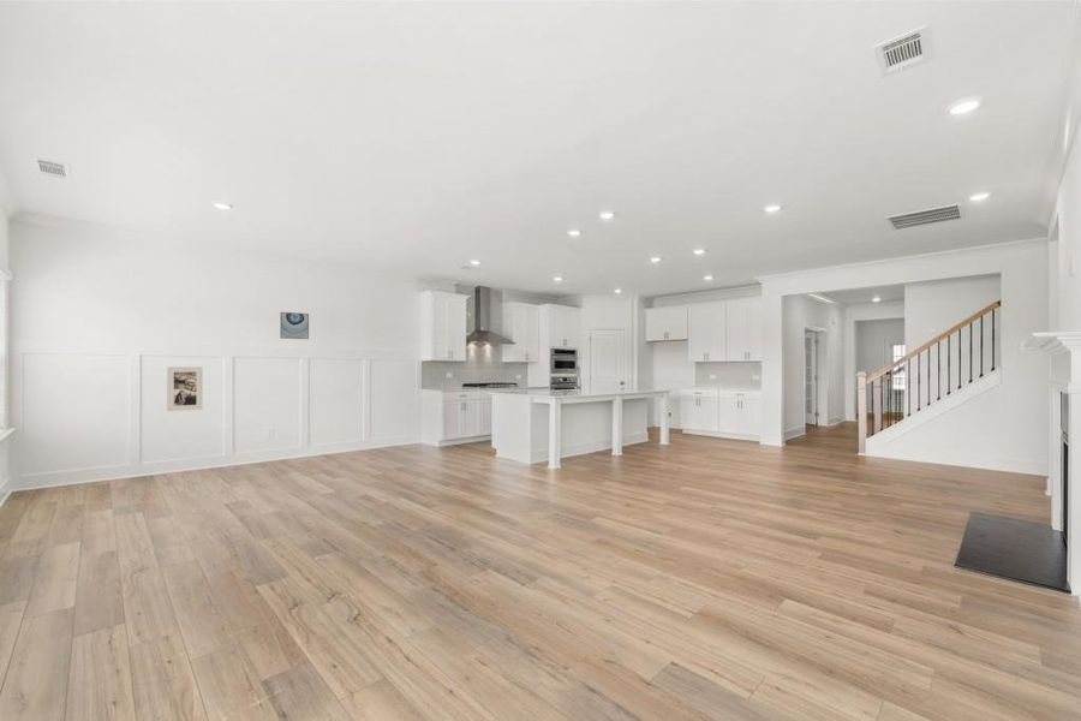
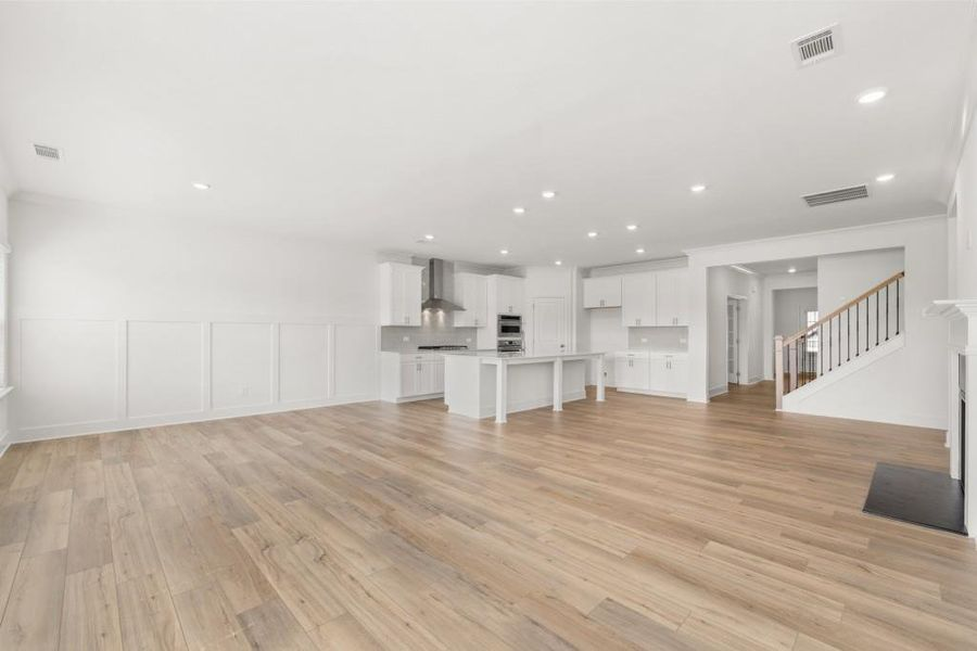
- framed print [166,365,204,412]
- wall art [279,311,310,340]
